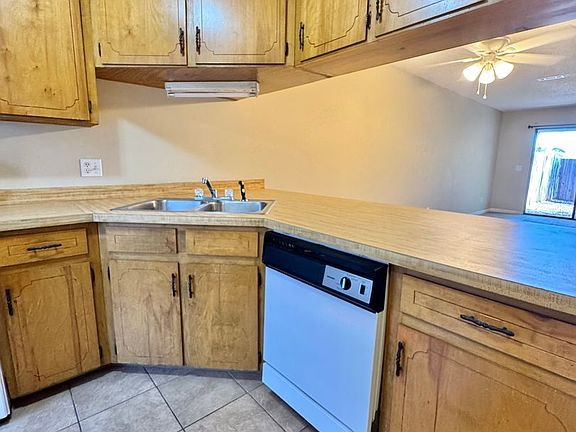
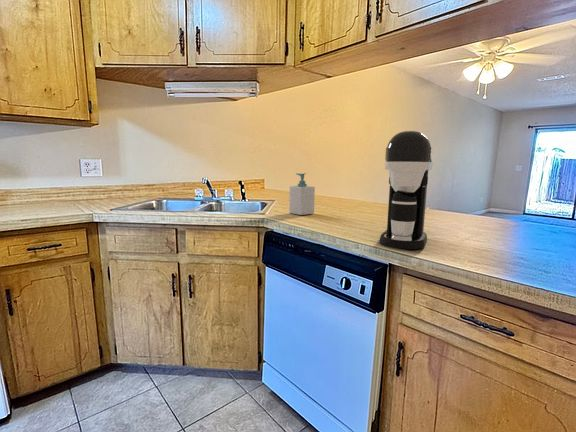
+ coffee maker [378,130,434,250]
+ soap bottle [288,172,316,216]
